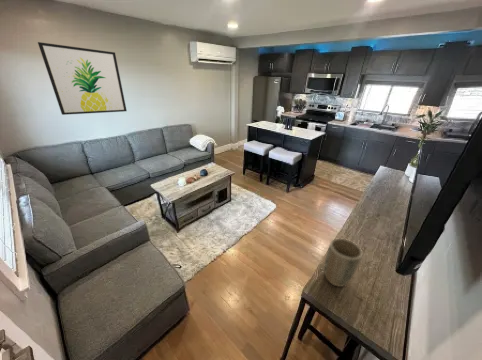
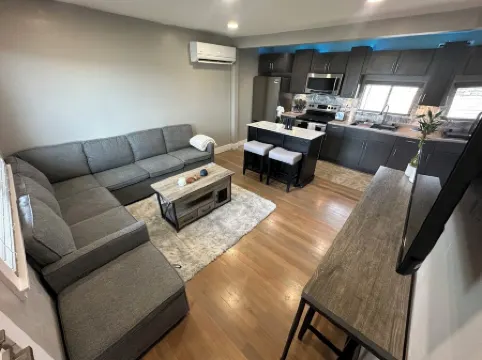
- plant pot [324,237,363,288]
- wall art [37,41,128,116]
